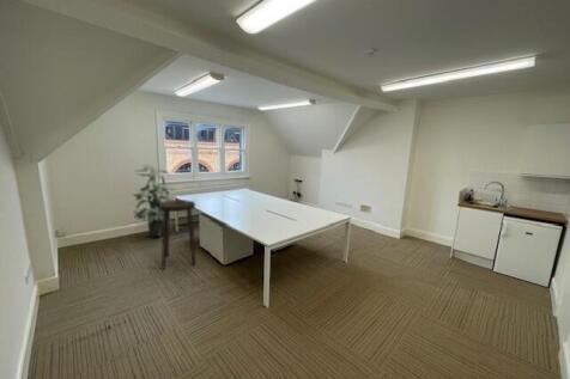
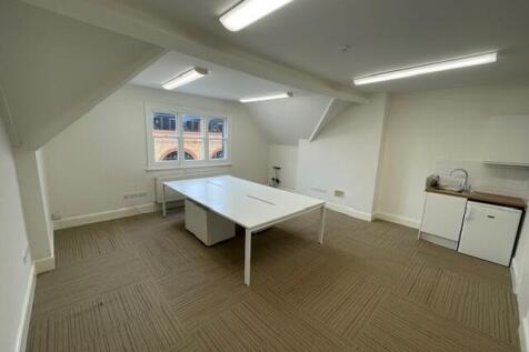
- indoor plant [132,164,174,238]
- stool [159,198,198,270]
